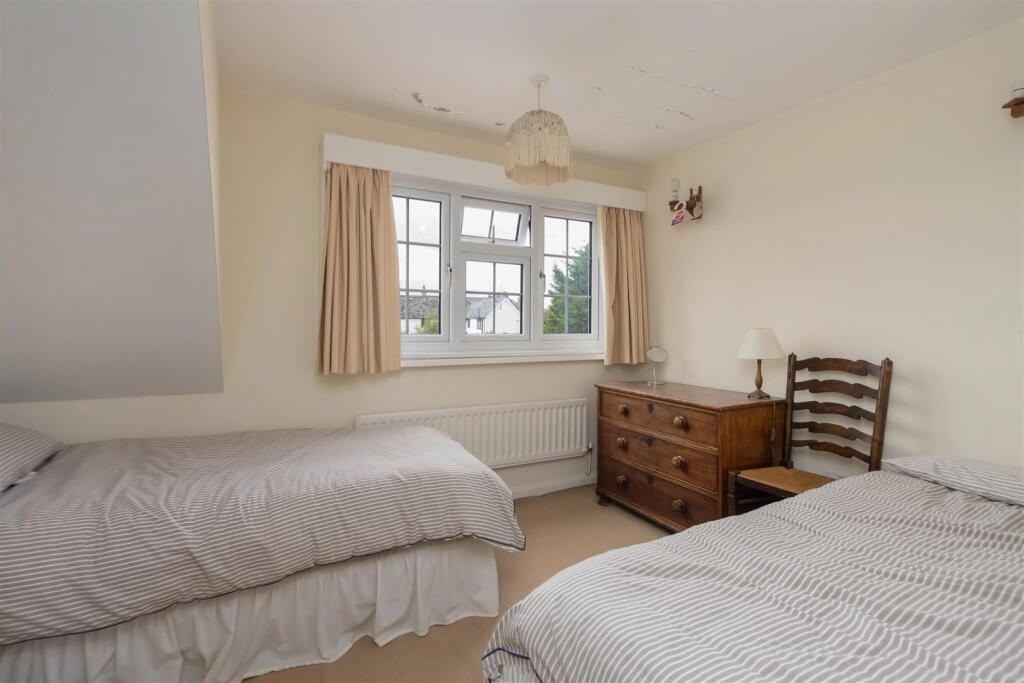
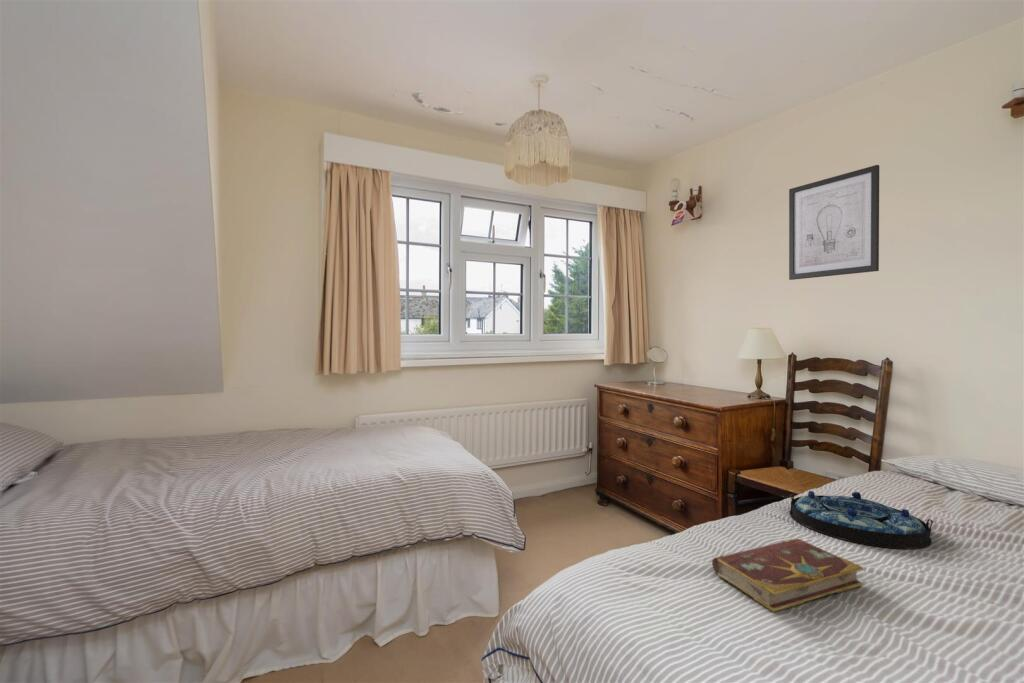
+ wall art [788,164,880,281]
+ book [711,538,864,613]
+ serving tray [789,490,934,550]
